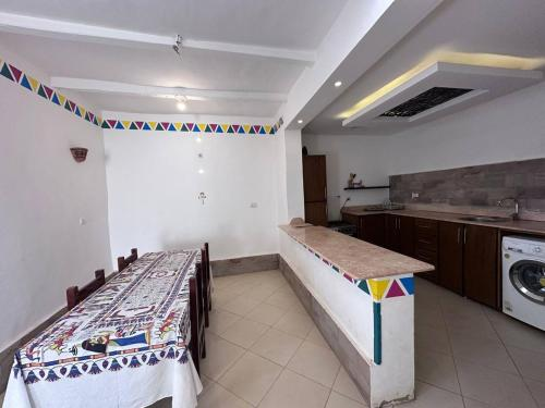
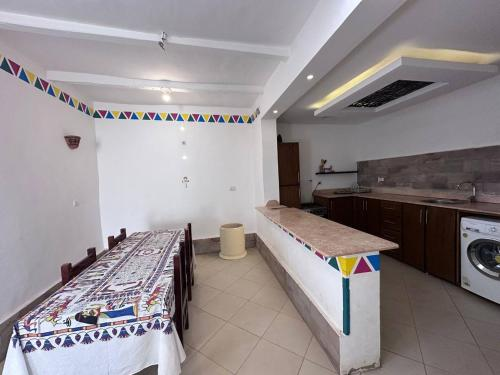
+ trash can [218,222,248,261]
